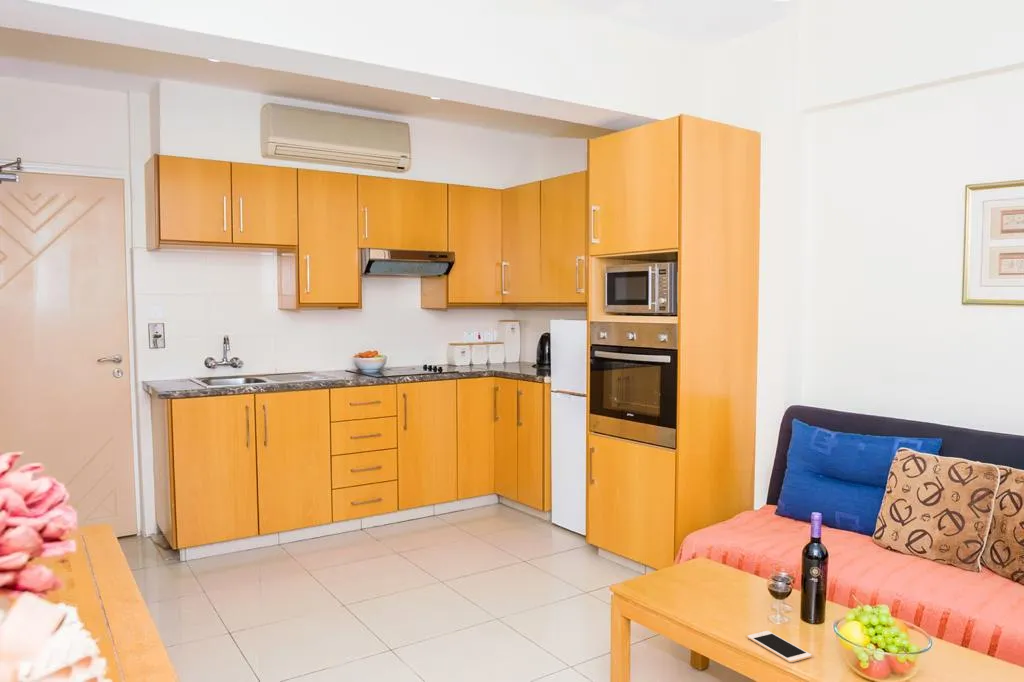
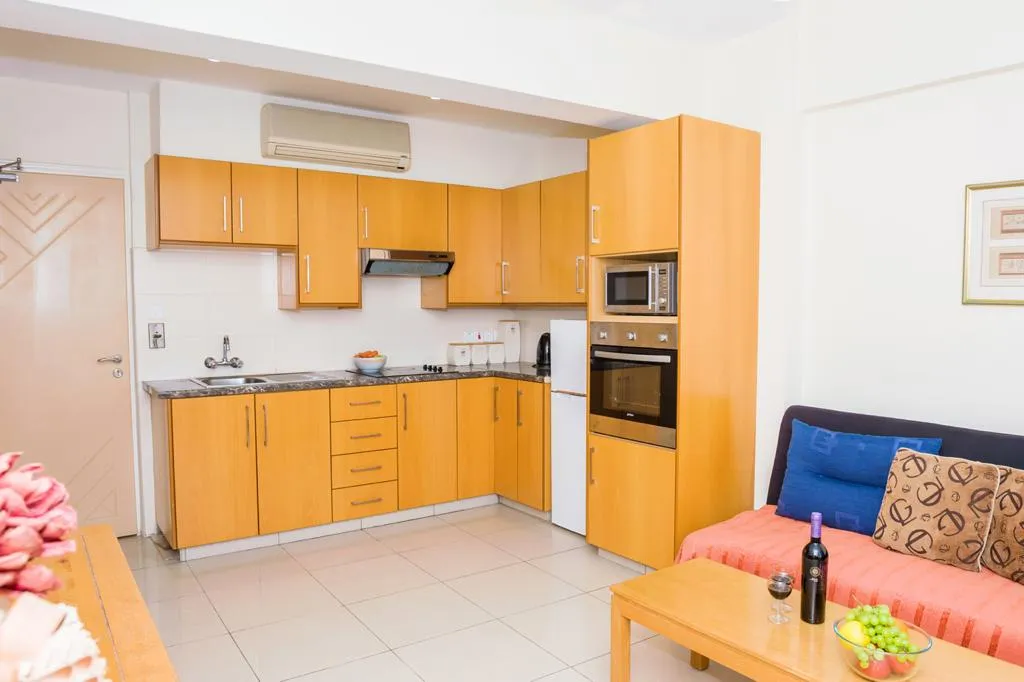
- cell phone [746,630,812,663]
